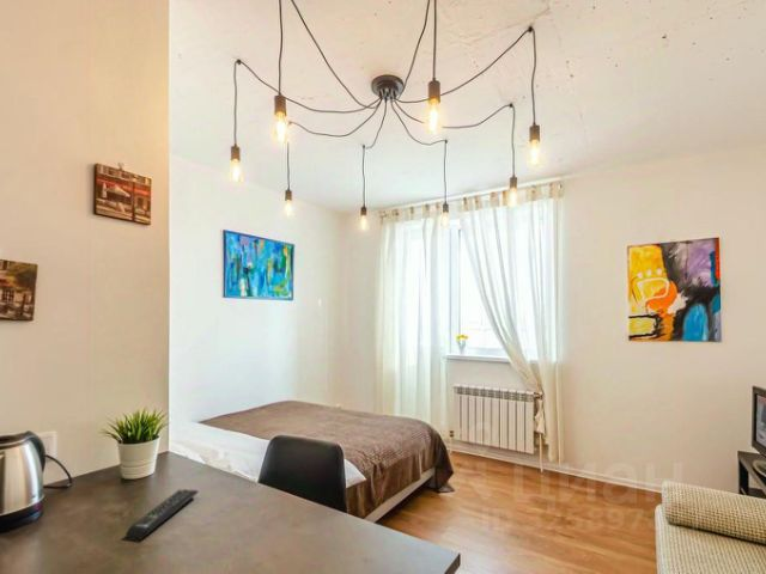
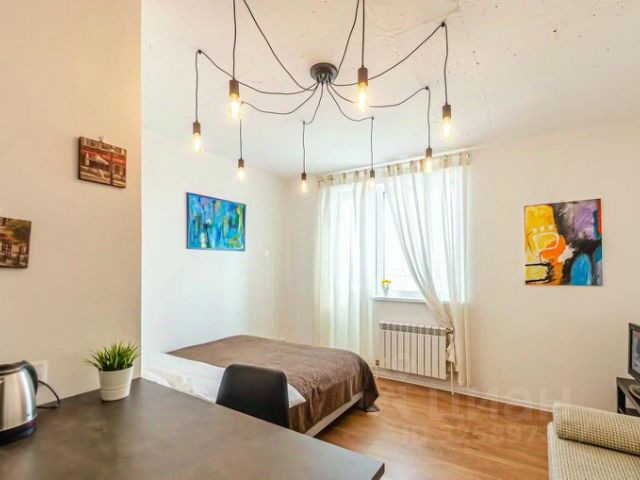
- remote control [124,488,200,542]
